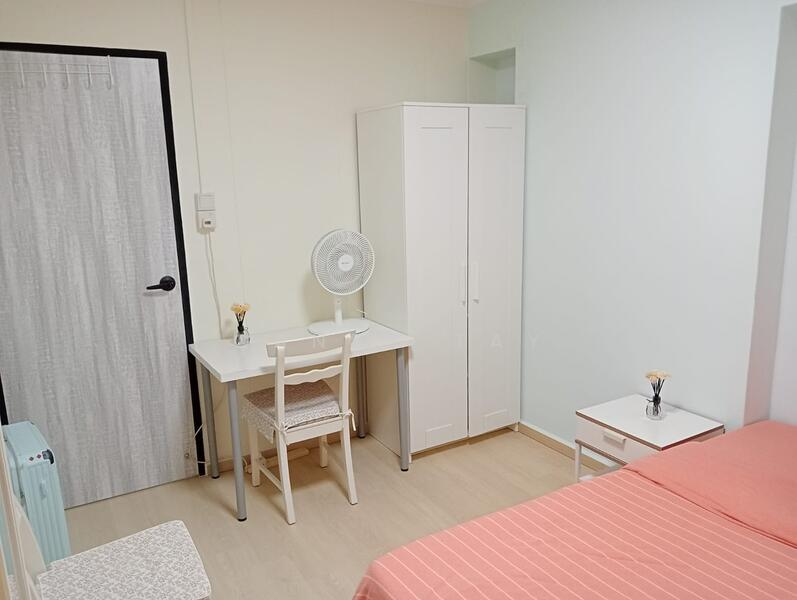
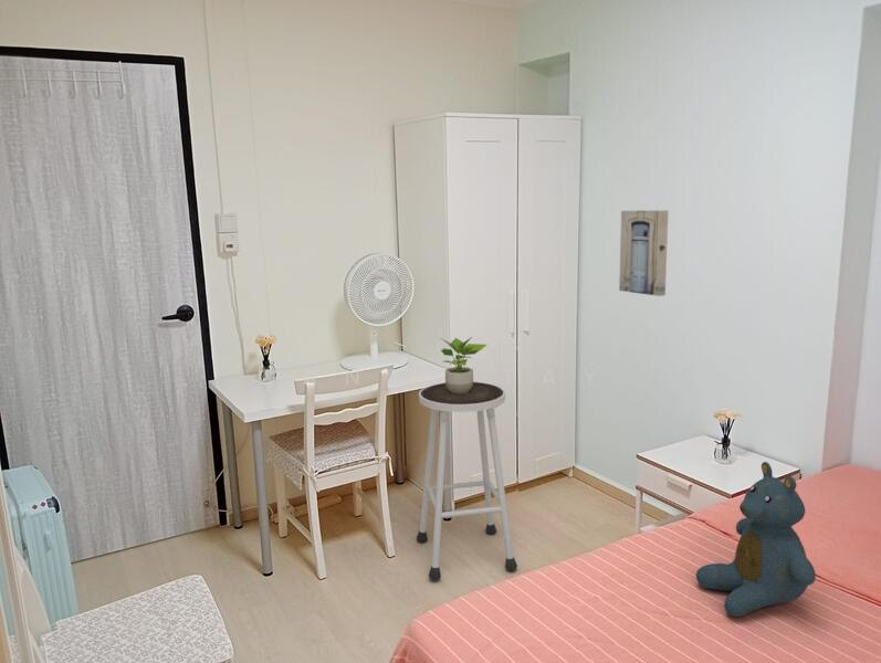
+ stool [416,380,518,581]
+ teddy bear [695,461,817,618]
+ wall art [618,210,670,297]
+ potted plant [440,336,487,394]
